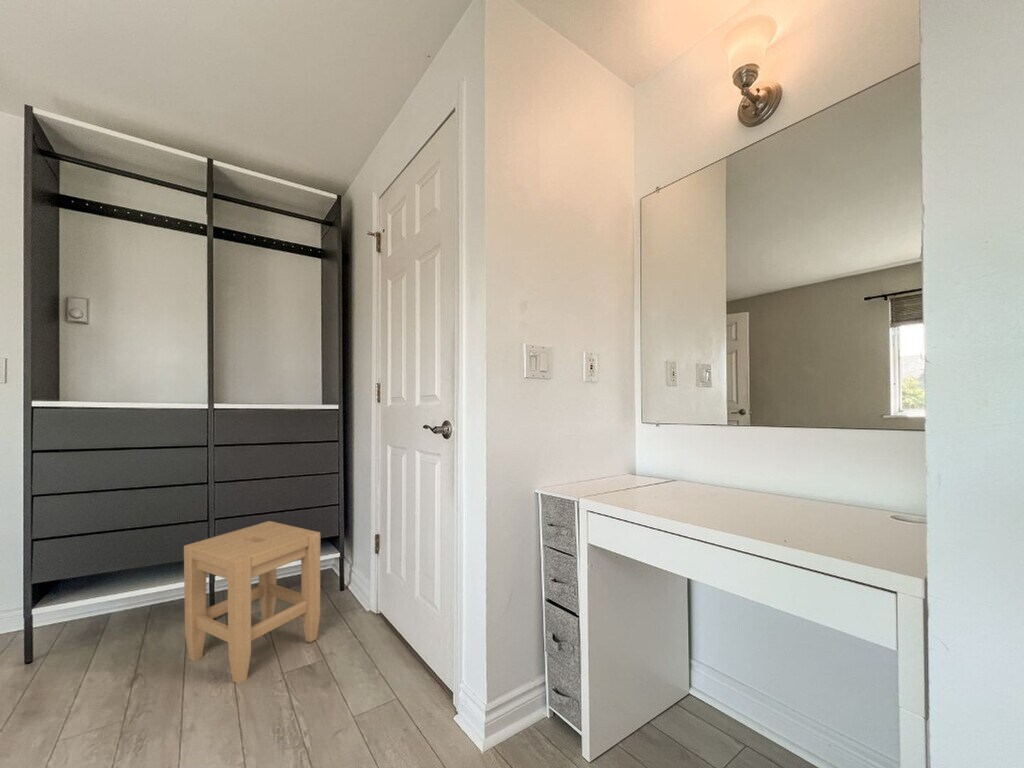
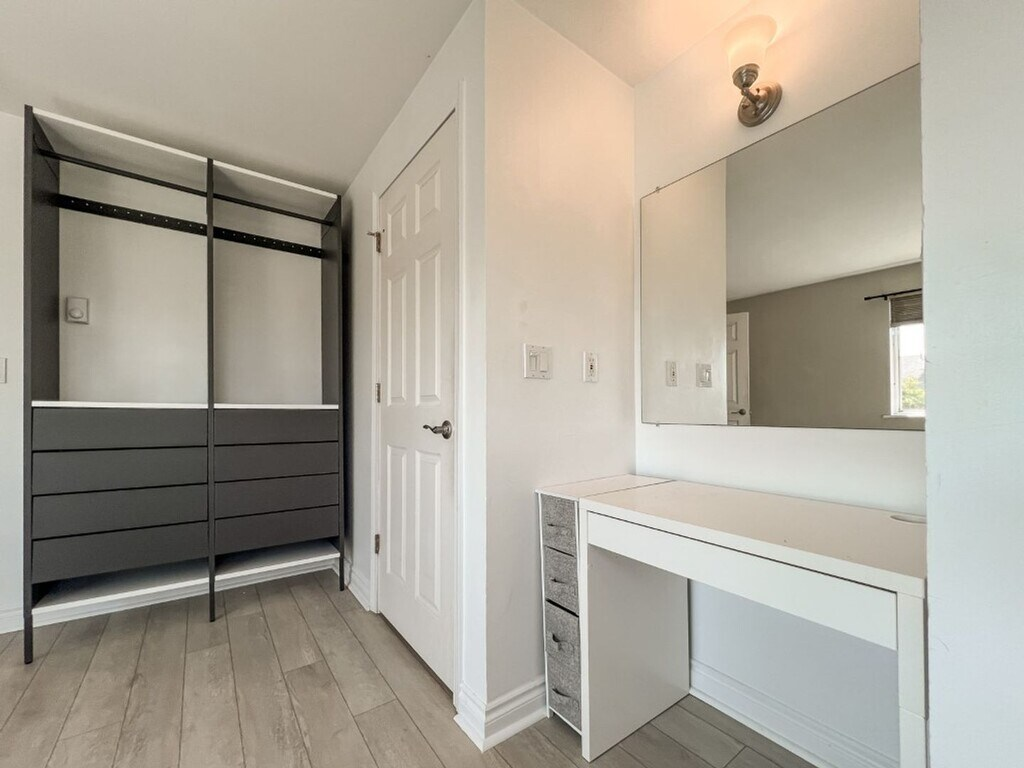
- stool [183,520,321,685]
